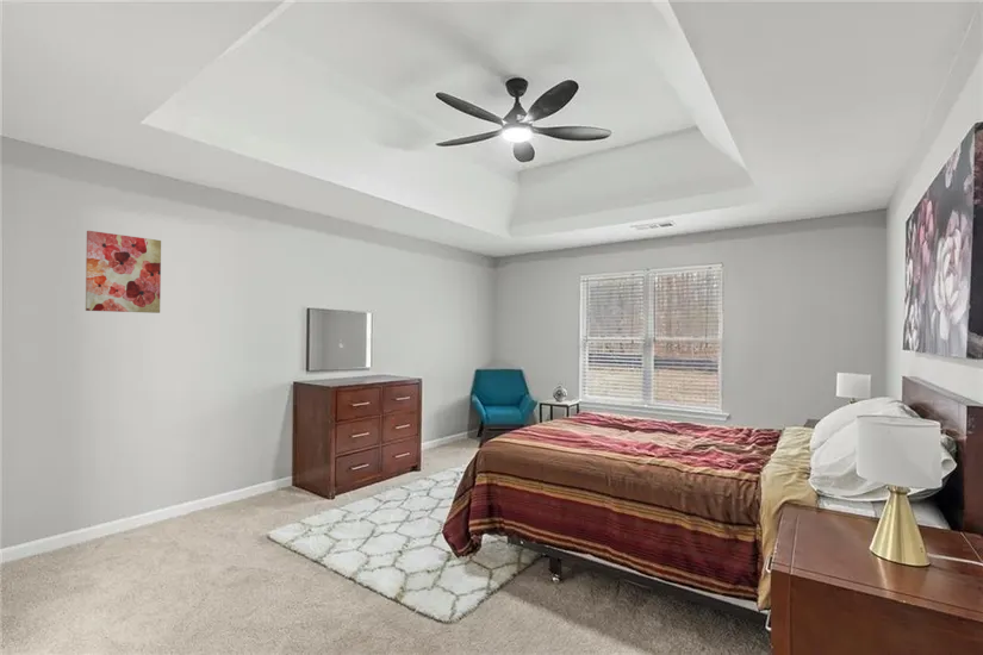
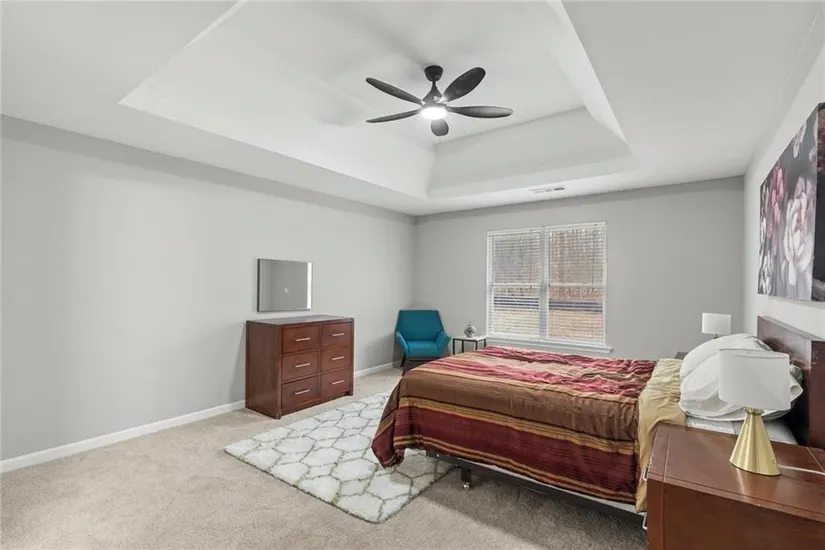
- wall art [85,230,162,314]
